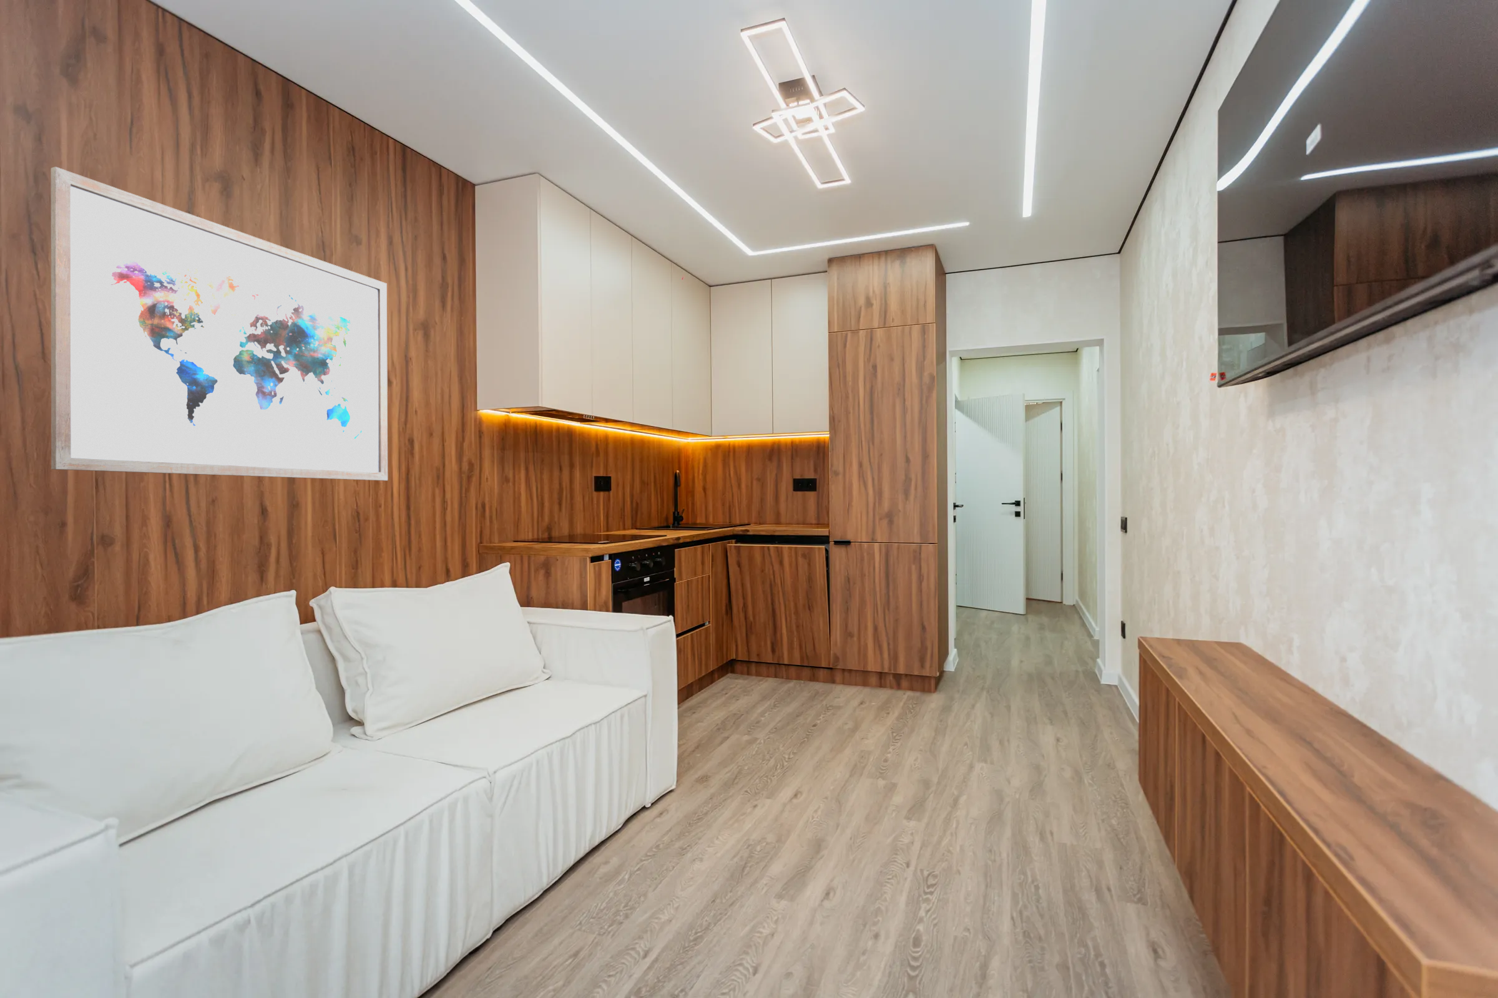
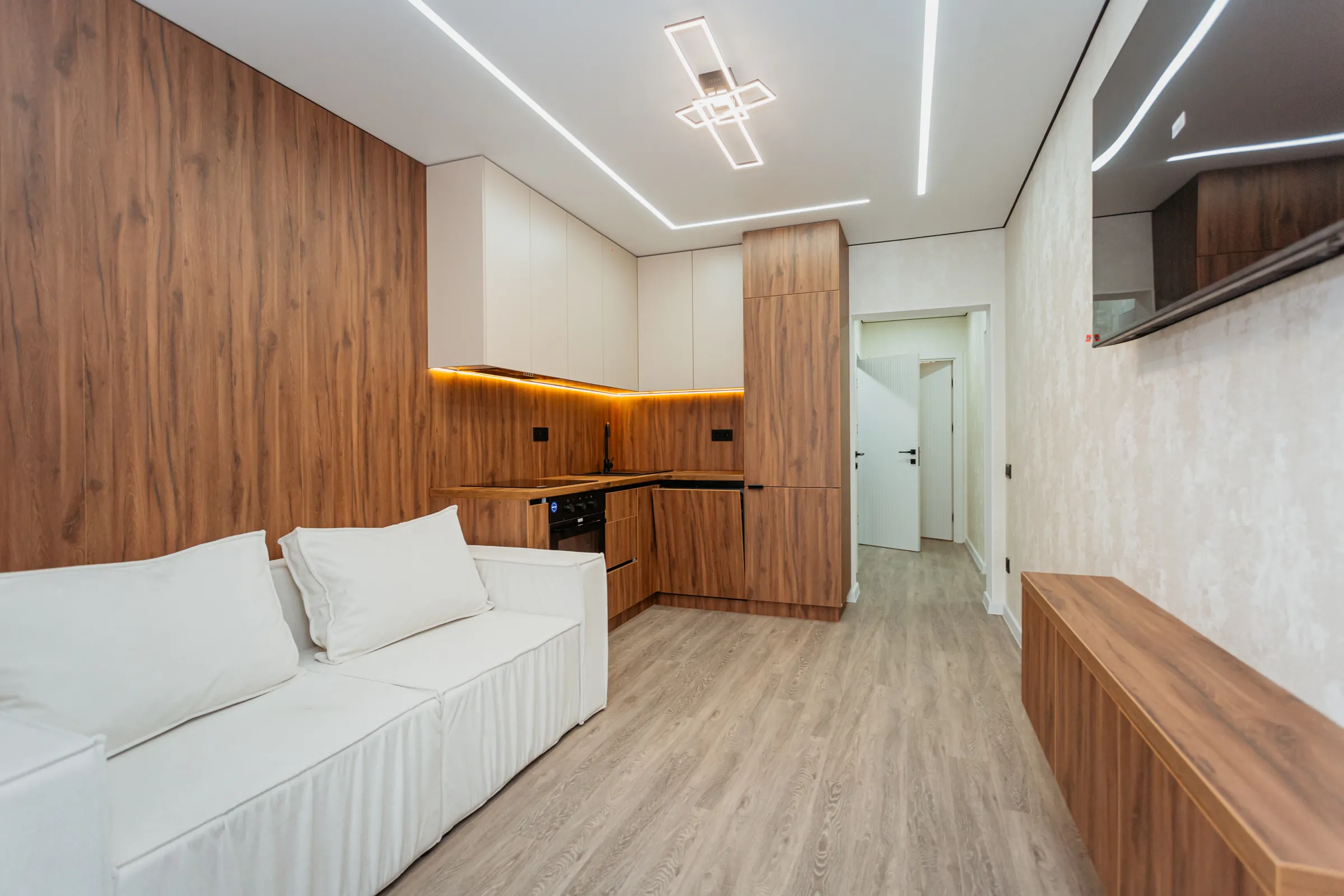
- wall art [50,166,388,481]
